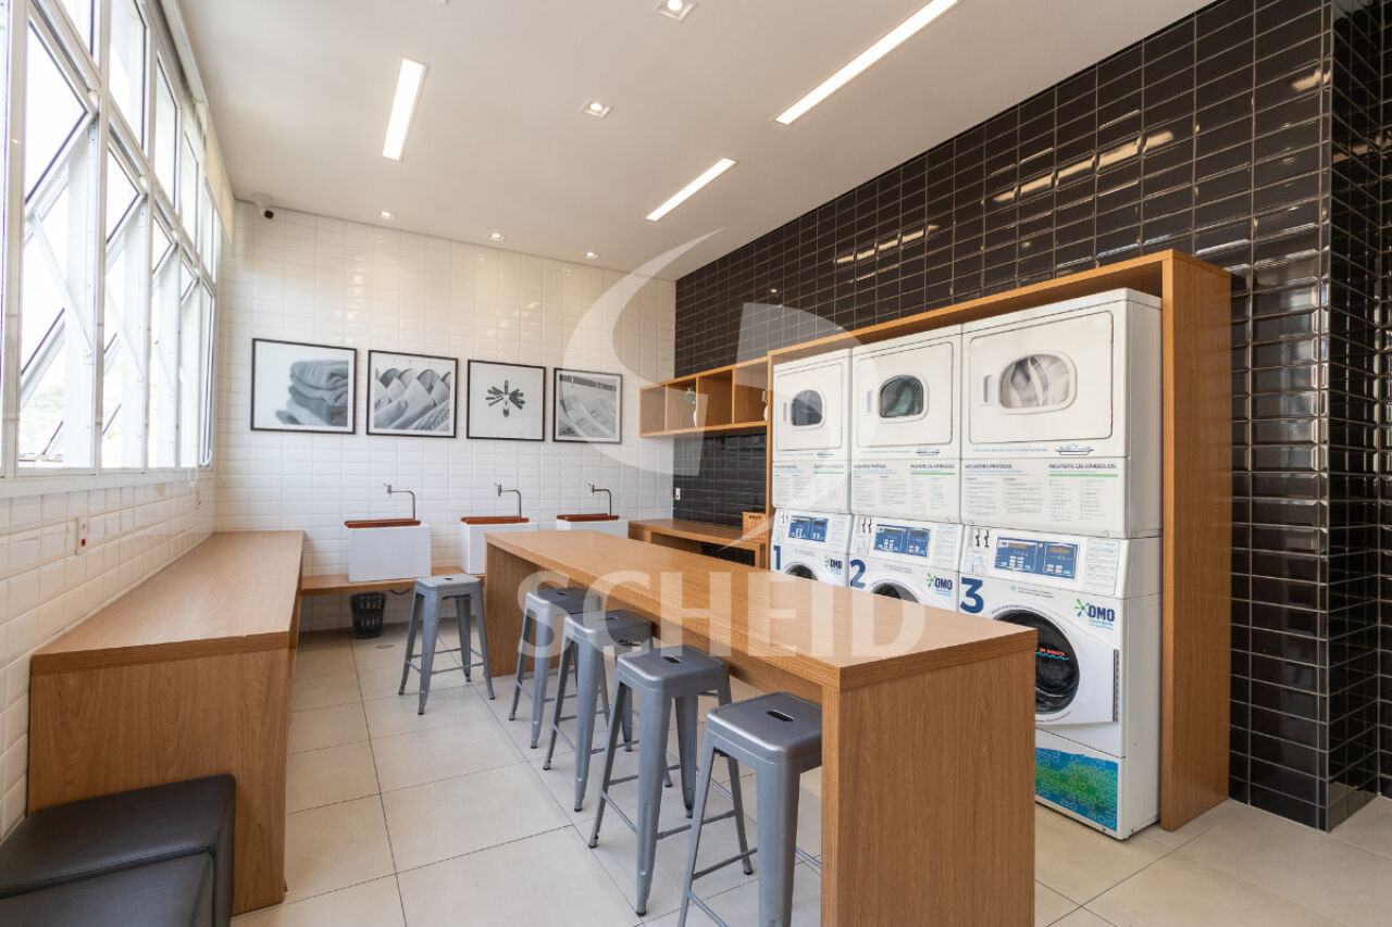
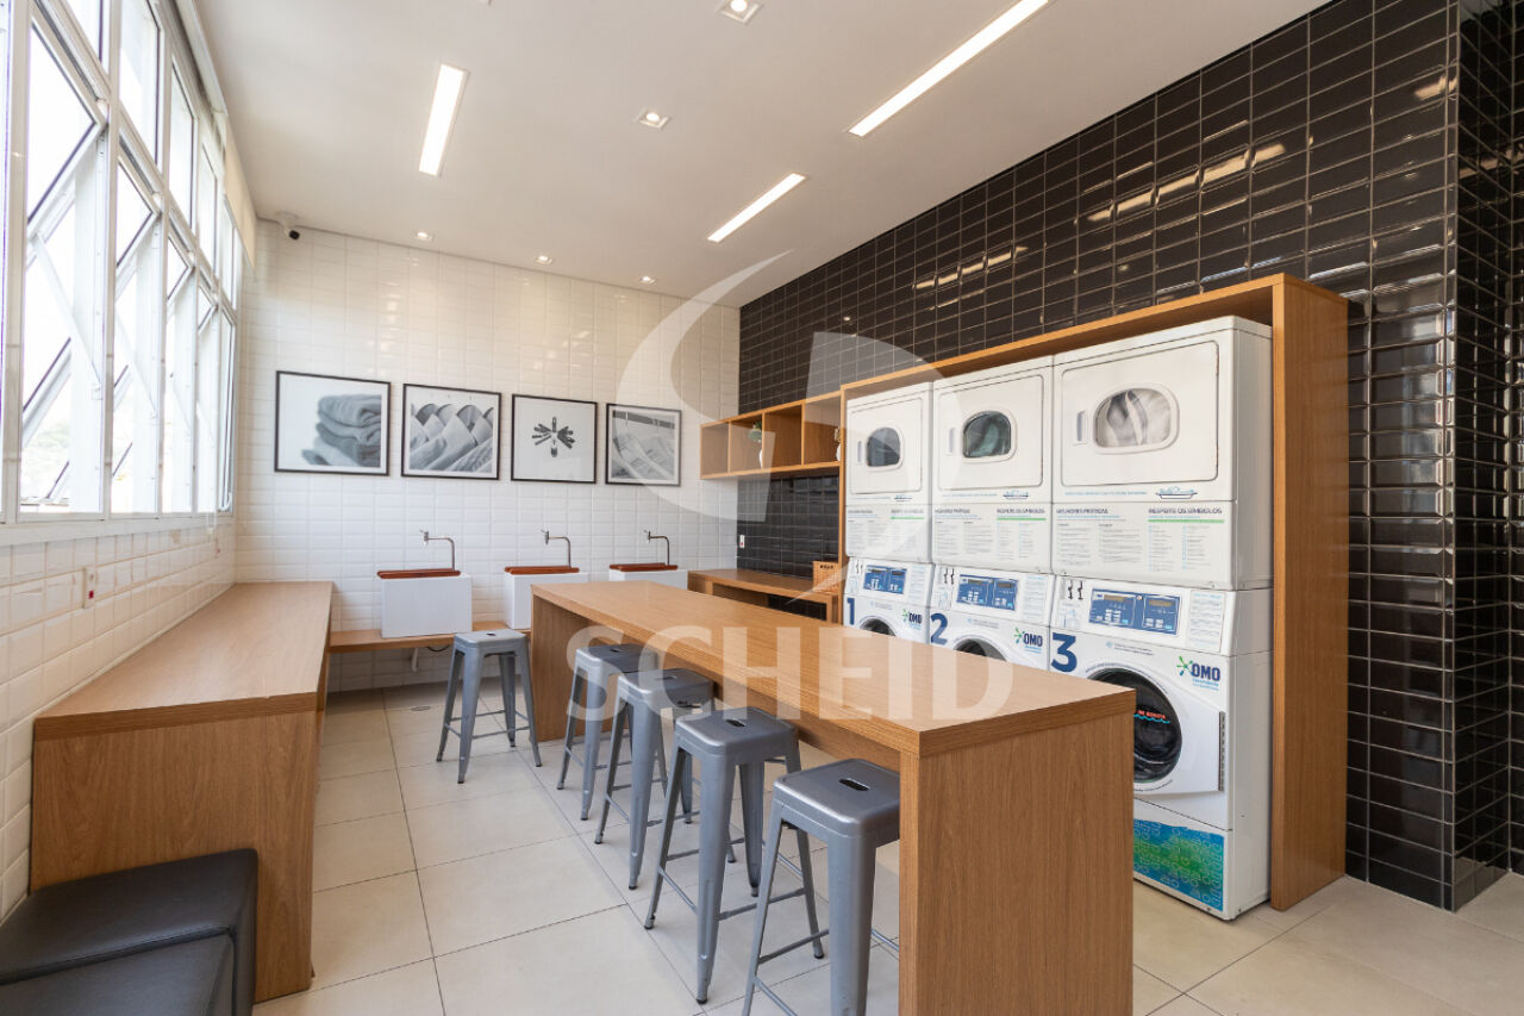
- wastebasket [348,591,388,640]
